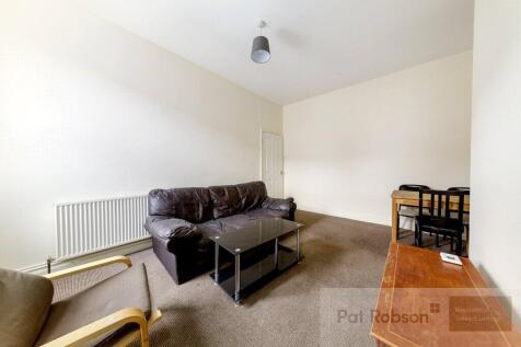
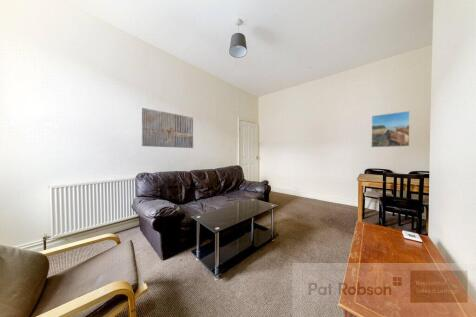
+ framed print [370,110,411,148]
+ wall art [140,107,194,149]
